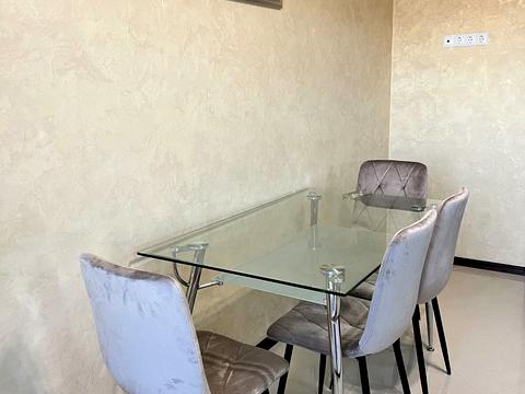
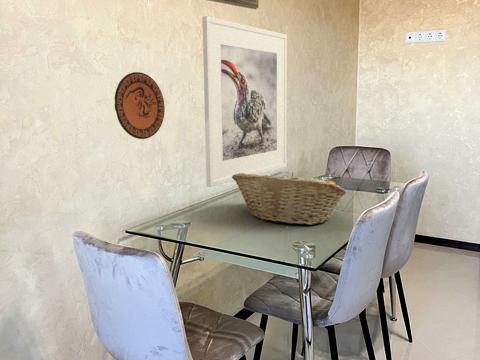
+ decorative plate [114,71,166,140]
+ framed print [201,15,288,188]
+ fruit basket [232,172,348,226]
